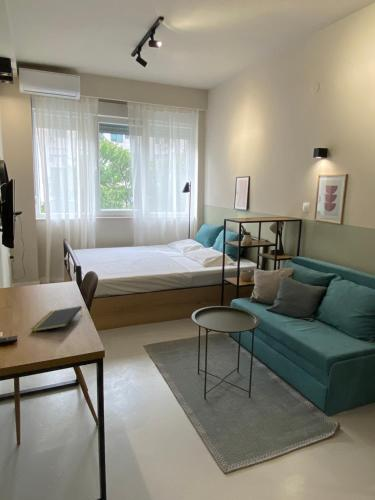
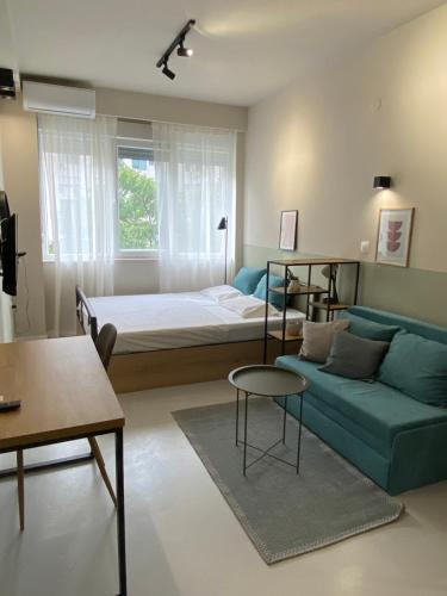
- notepad [31,305,83,333]
